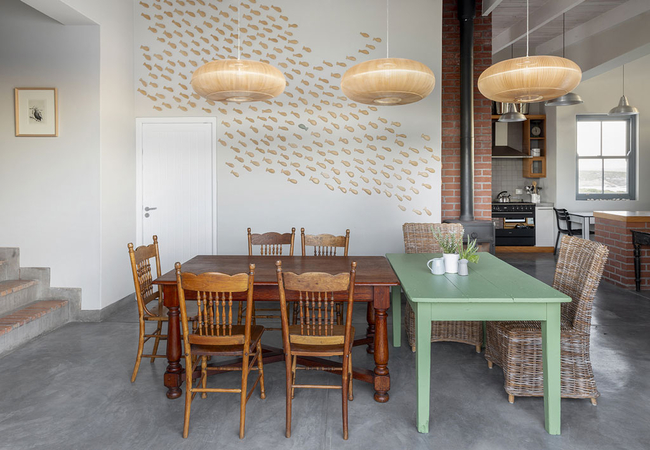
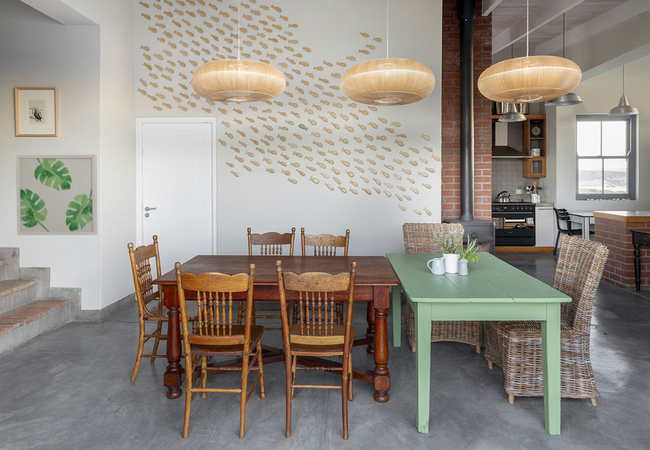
+ wall art [15,154,99,236]
